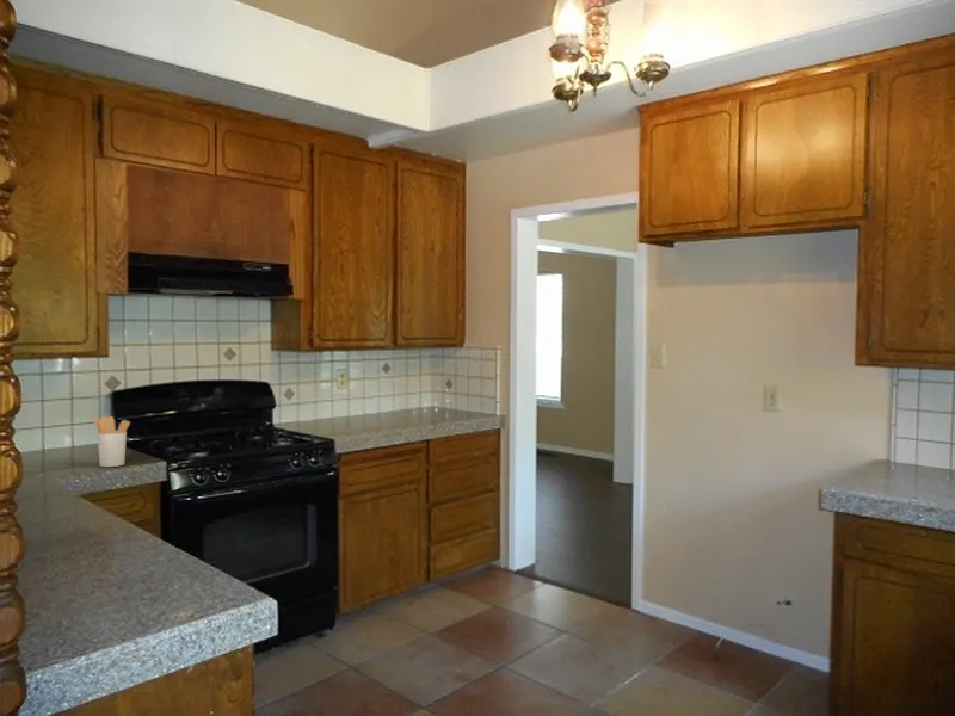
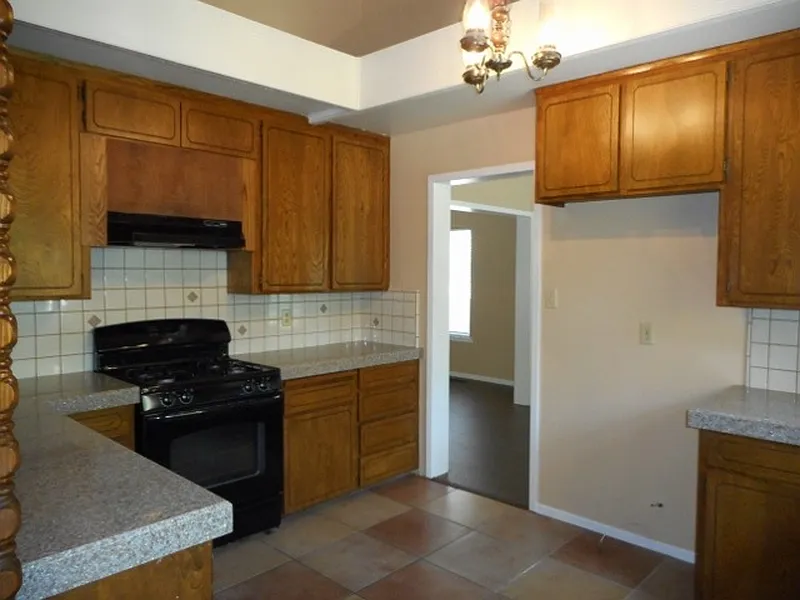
- utensil holder [91,415,131,468]
